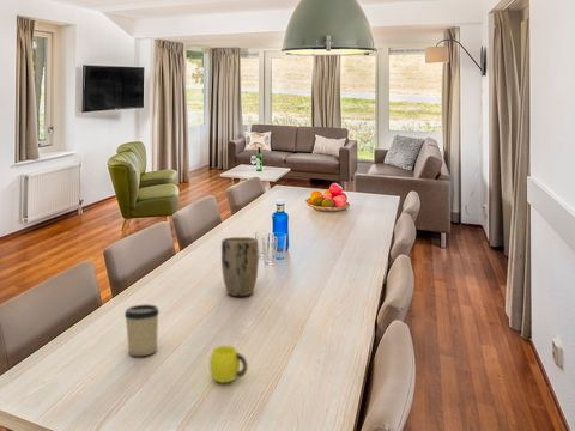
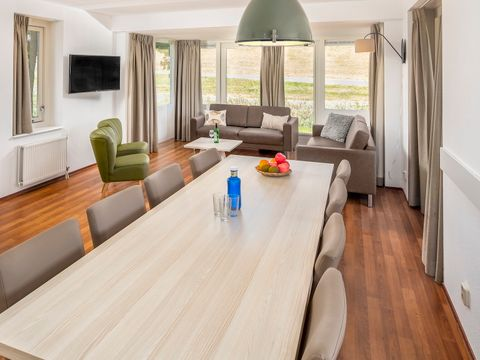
- cup [208,345,249,384]
- plant pot [220,236,260,297]
- cup [123,303,161,357]
